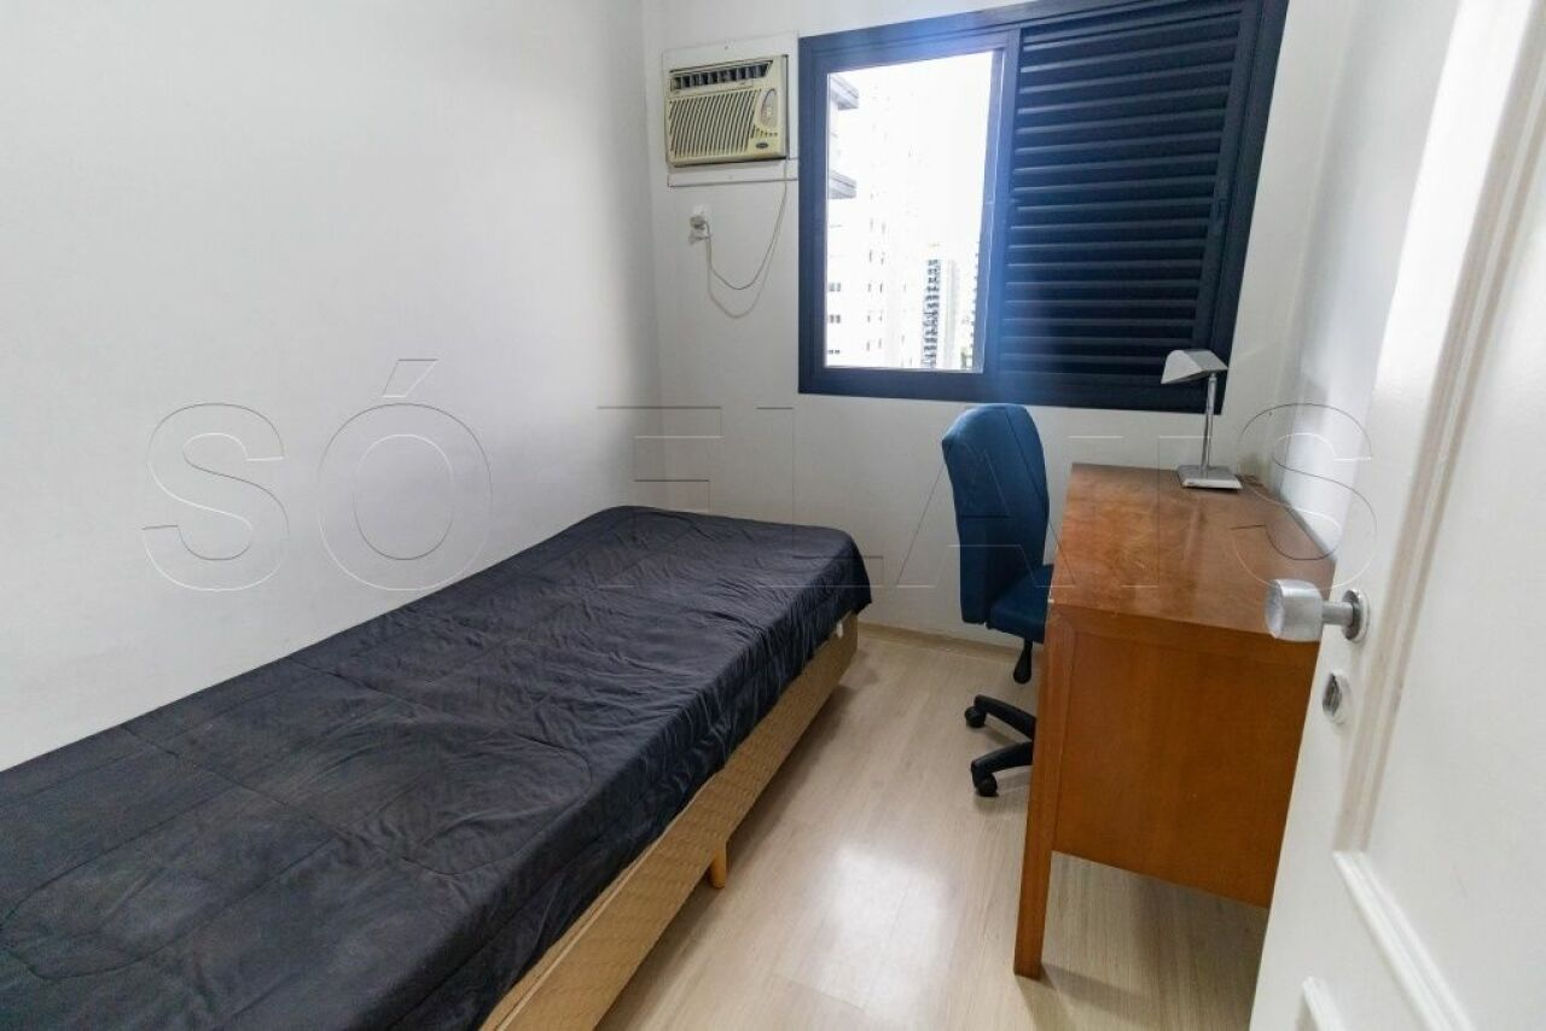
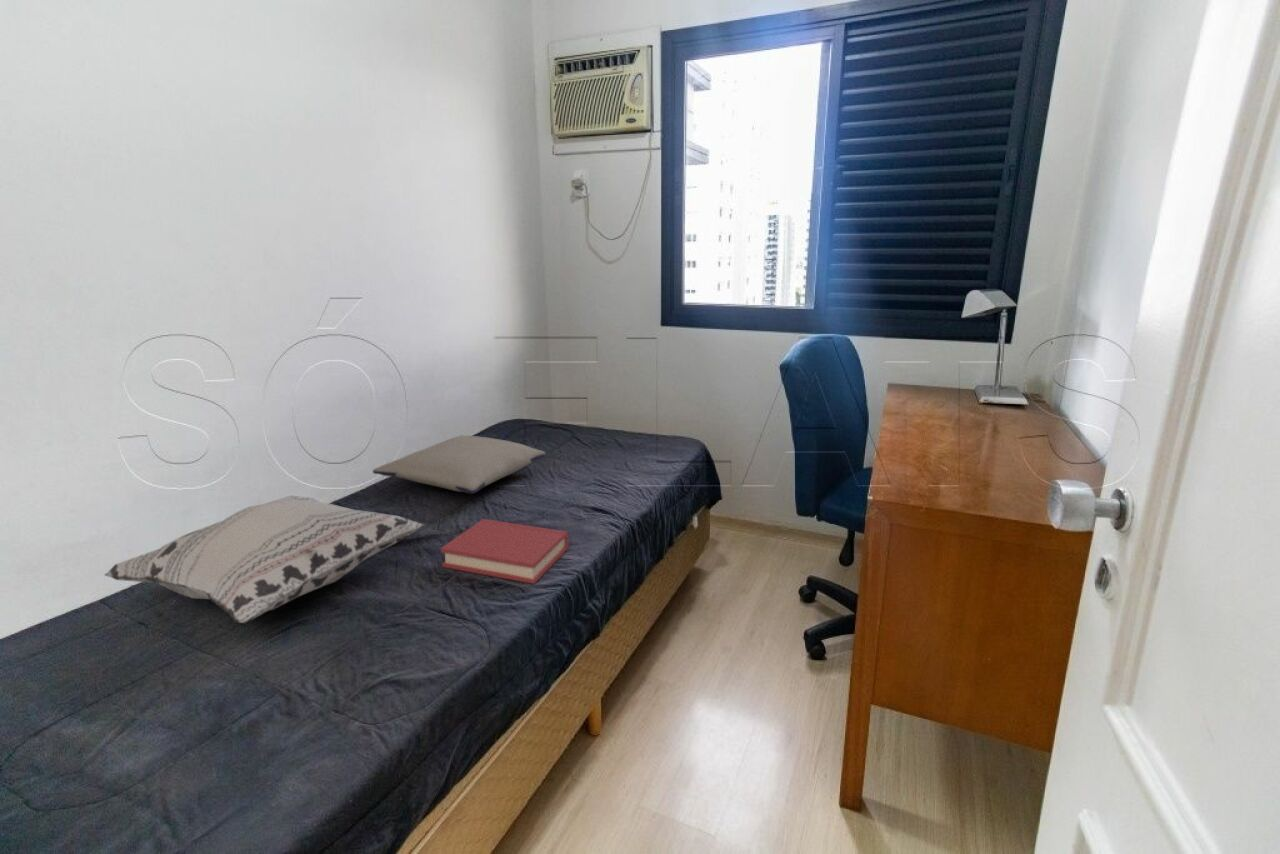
+ hardback book [440,518,570,585]
+ pillow [372,435,547,494]
+ decorative pillow [103,495,426,624]
